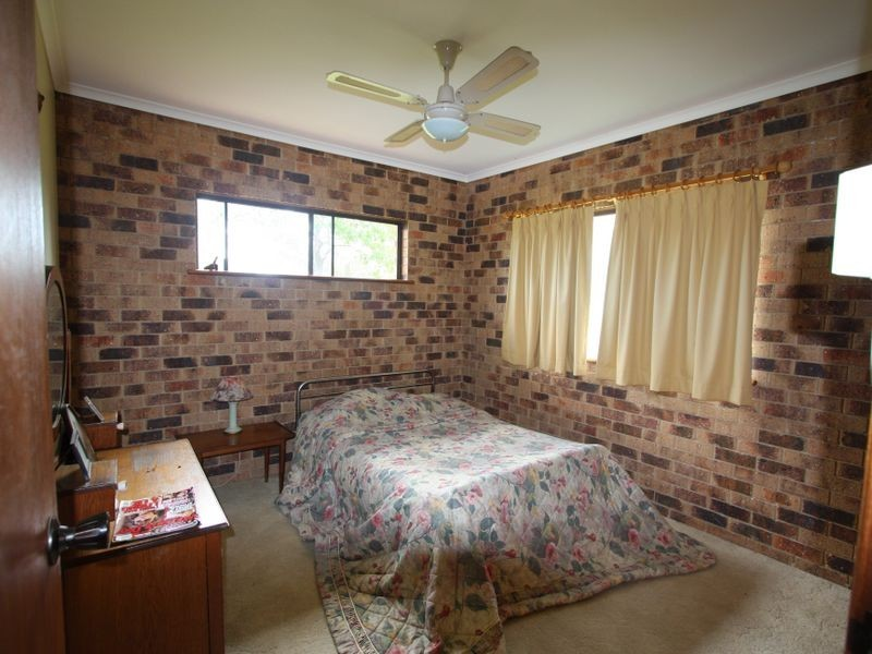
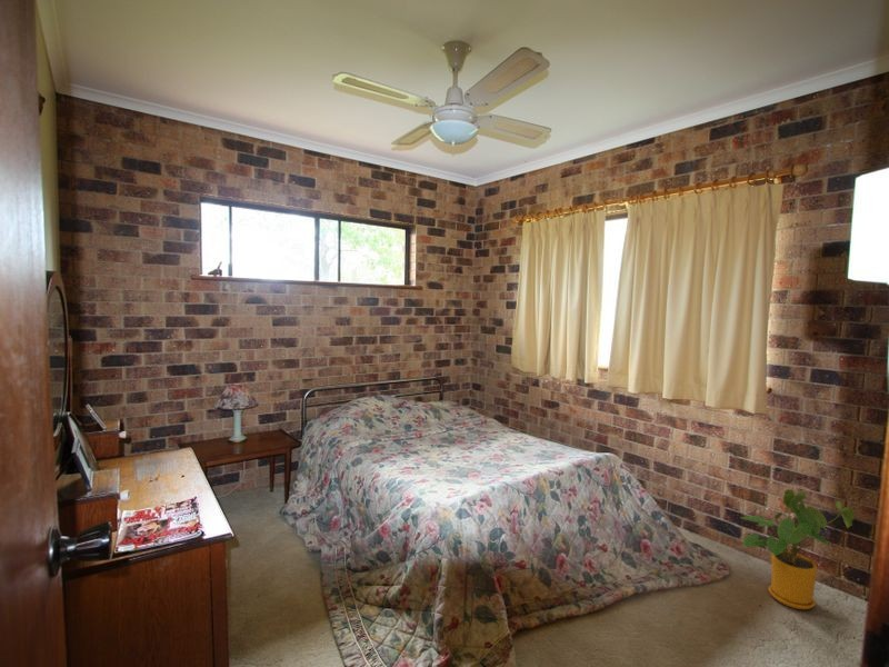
+ house plant [738,488,856,610]
